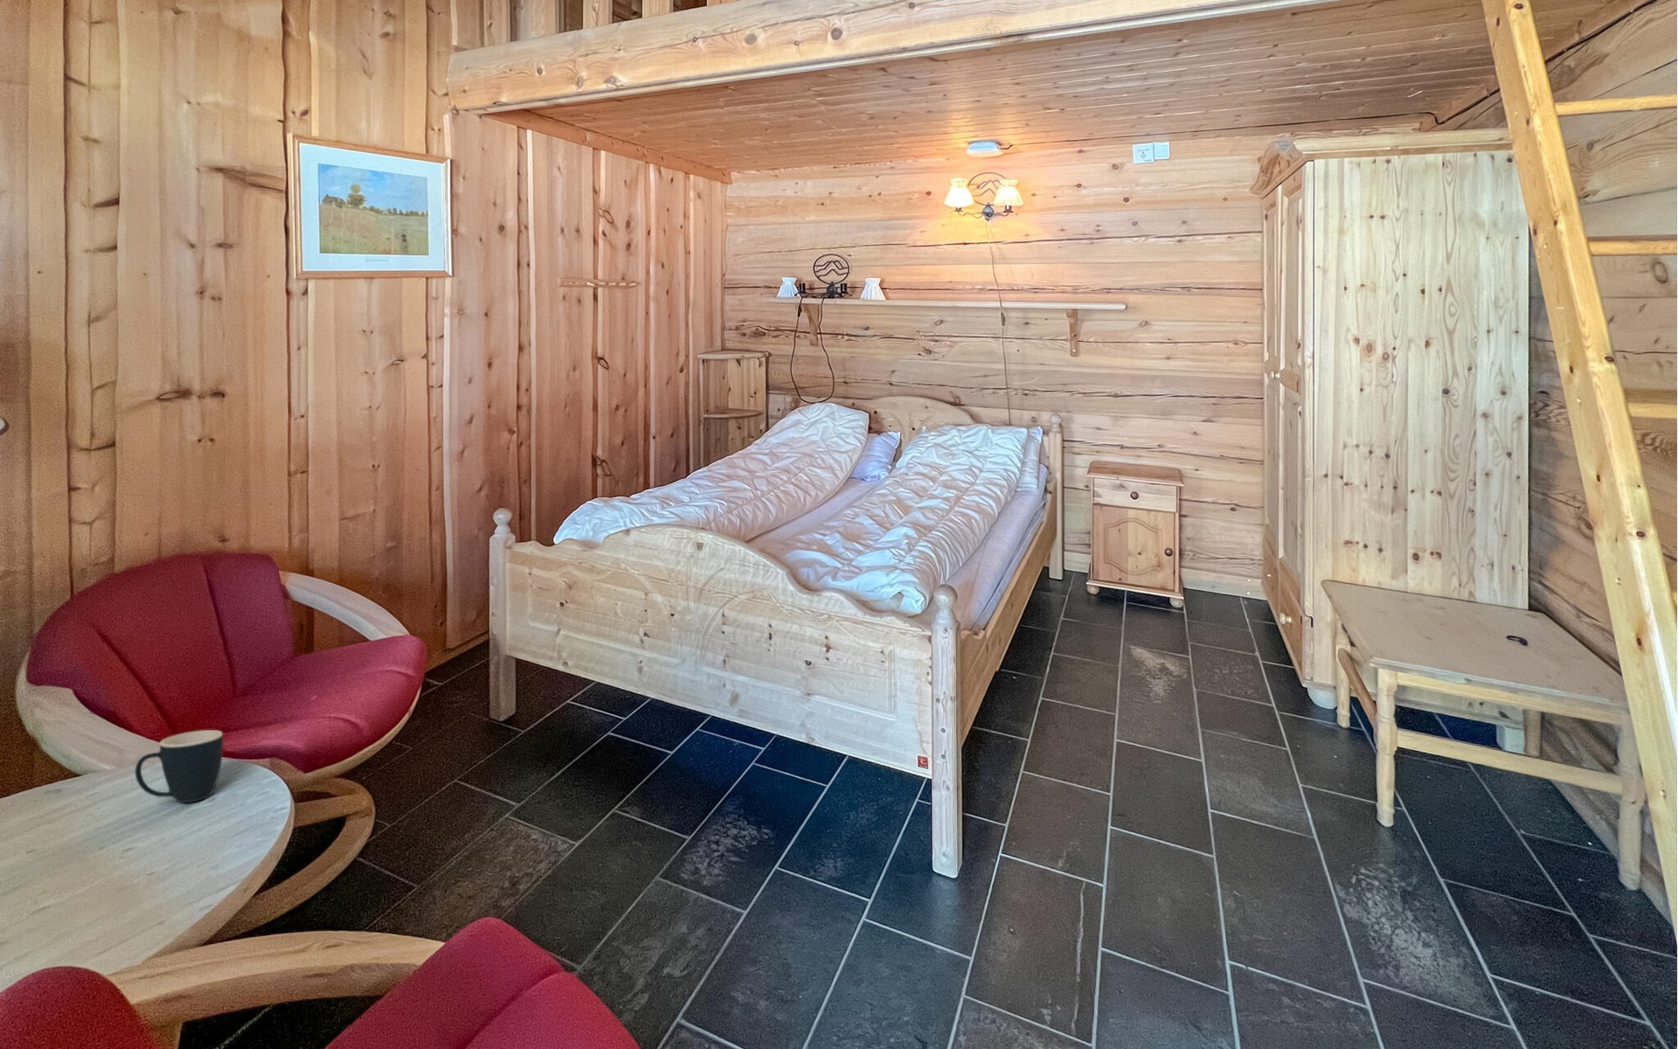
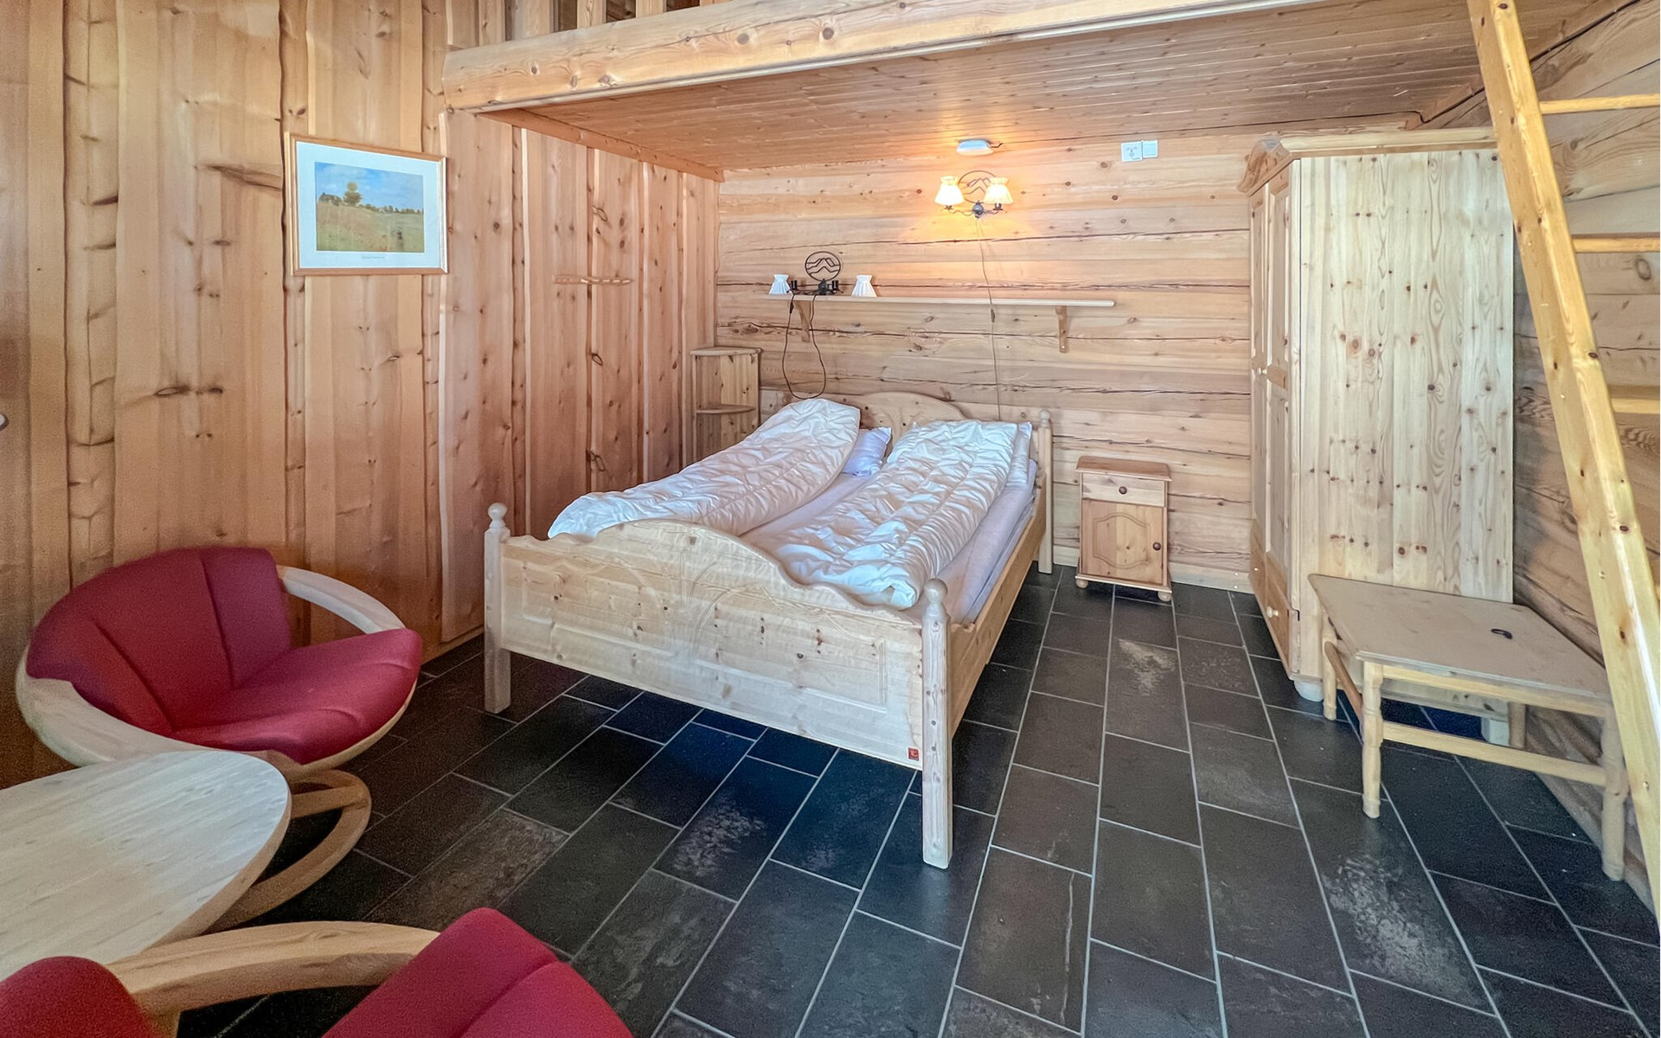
- mug [134,729,223,804]
